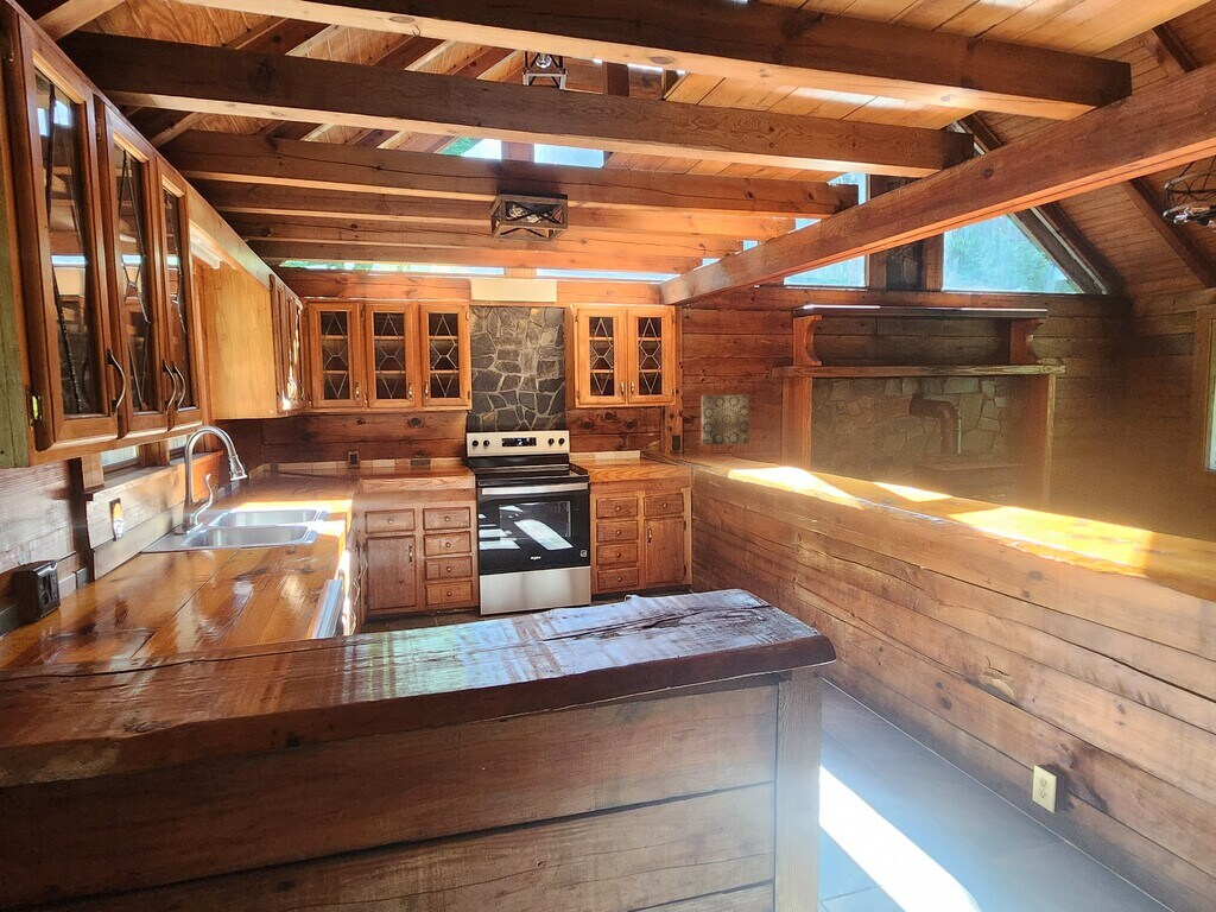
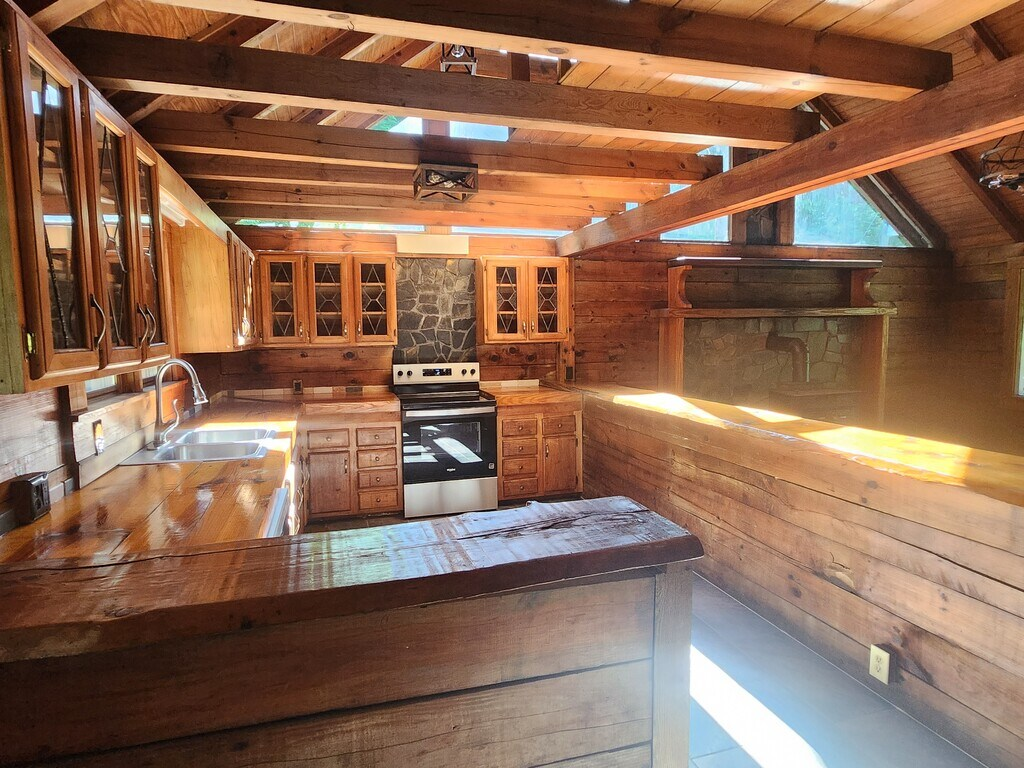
- wall art [701,394,750,445]
